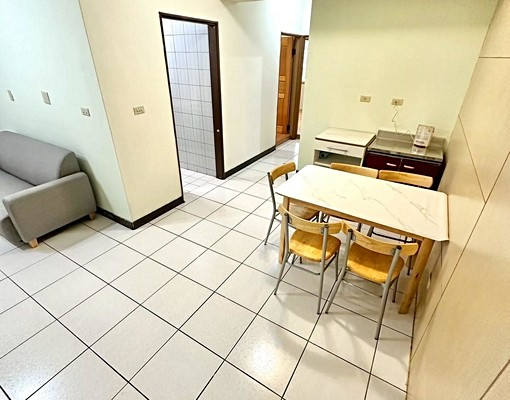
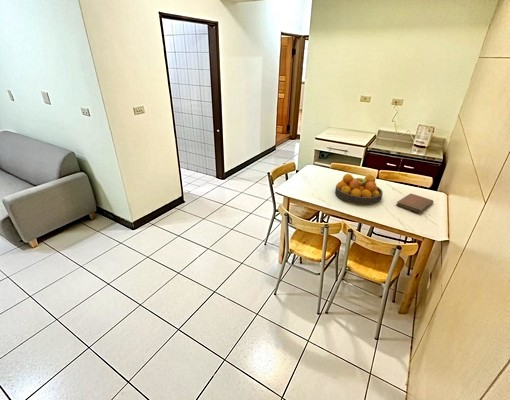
+ fruit bowl [334,173,384,206]
+ notebook [395,193,434,214]
